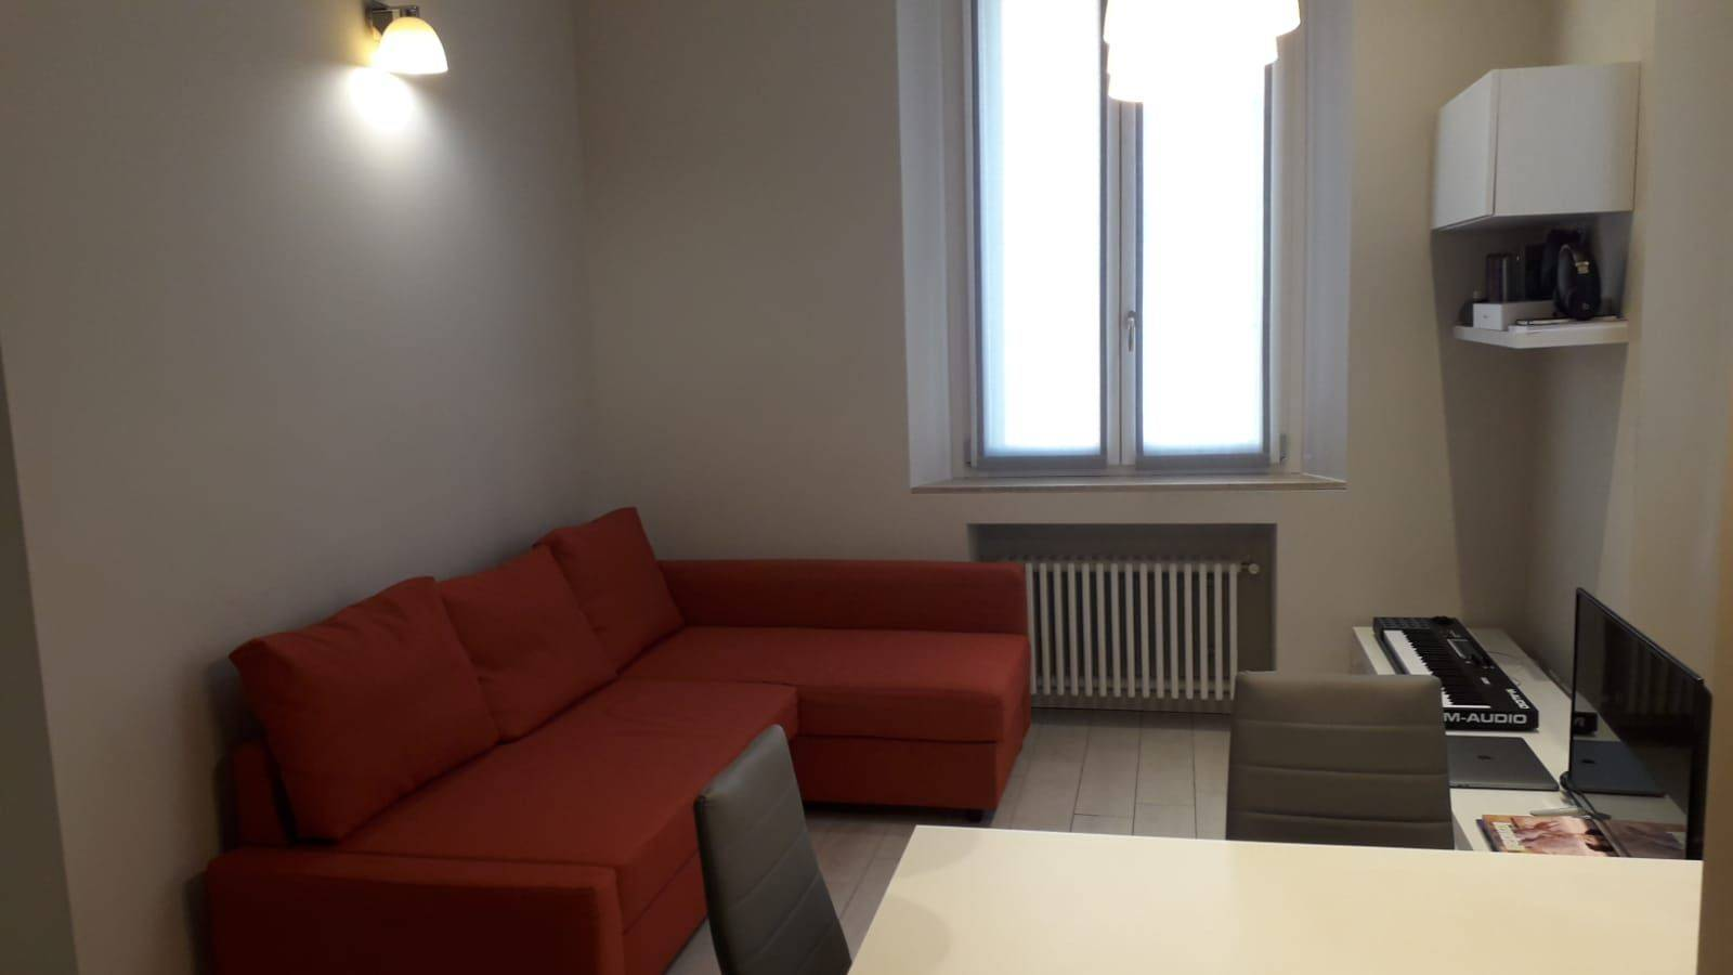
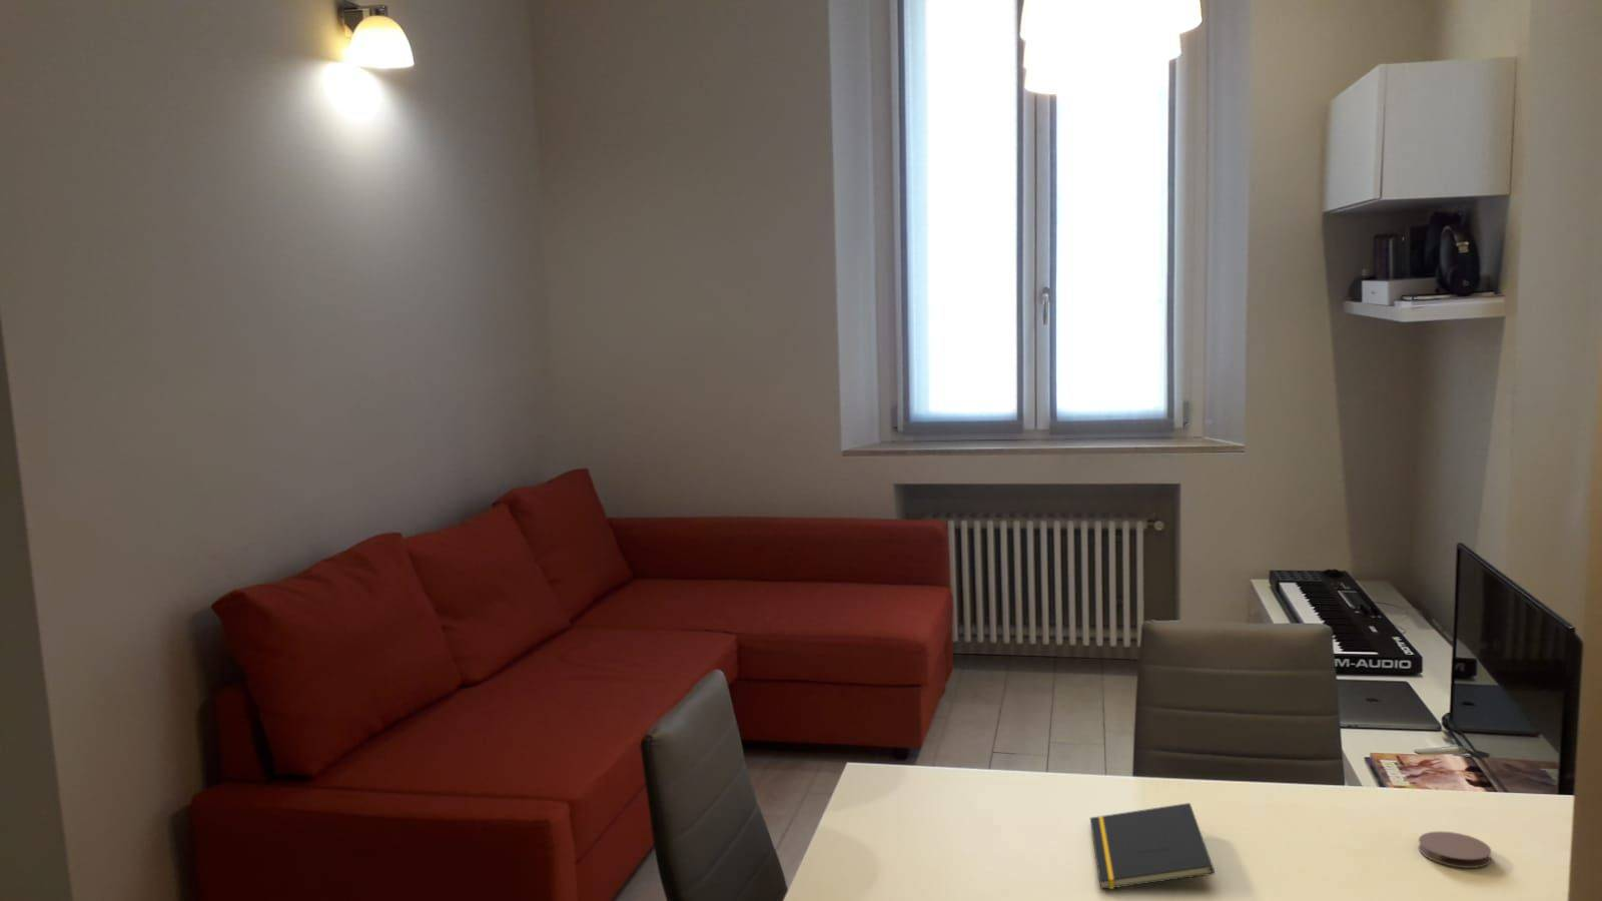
+ coaster [1418,829,1493,869]
+ notepad [1089,802,1216,891]
